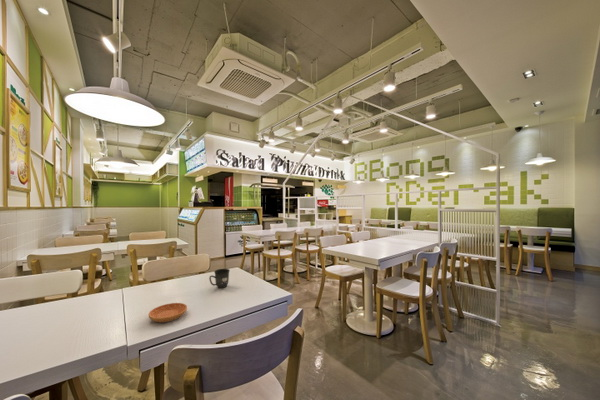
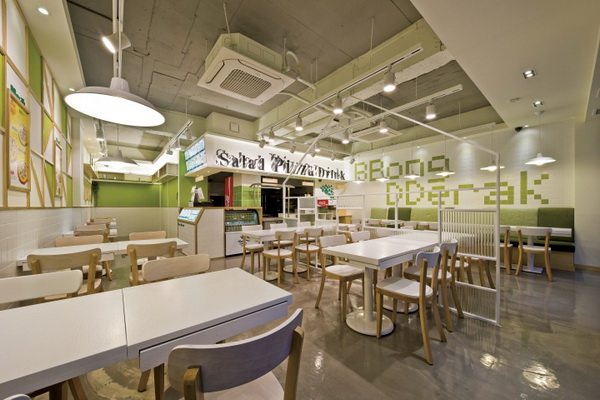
- saucer [147,302,188,323]
- mug [208,268,231,289]
